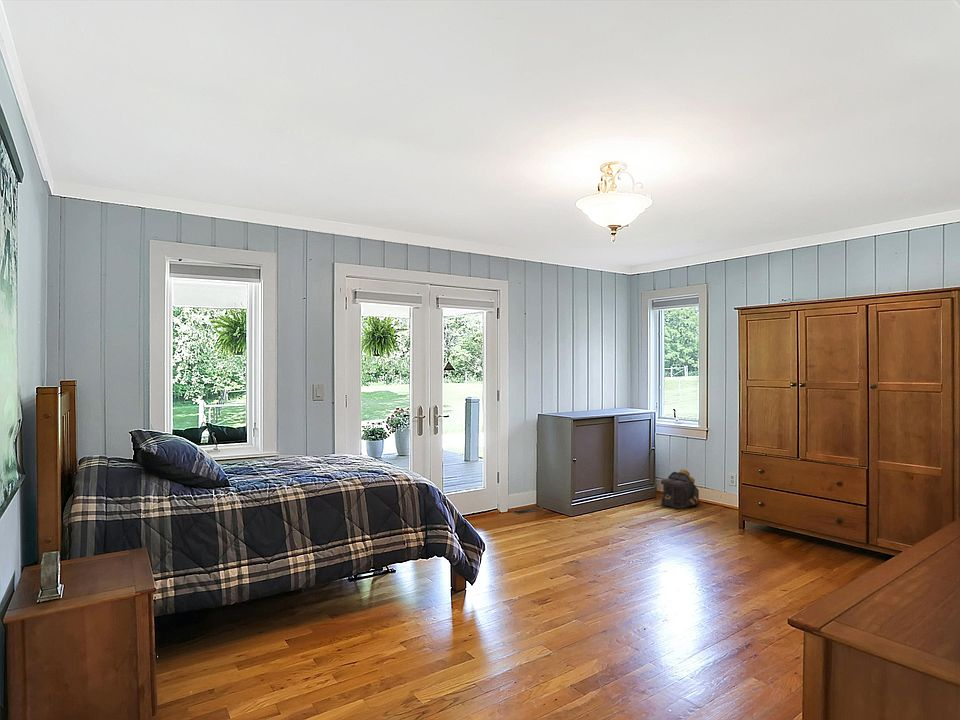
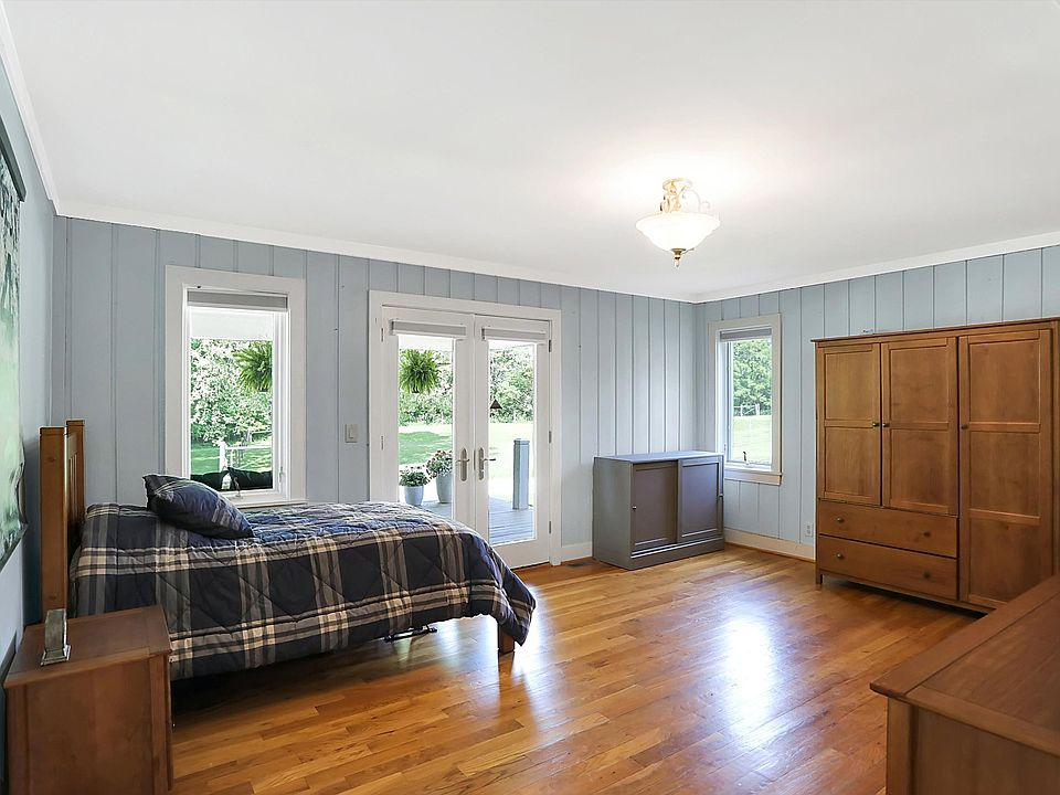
- backpack [660,468,700,509]
